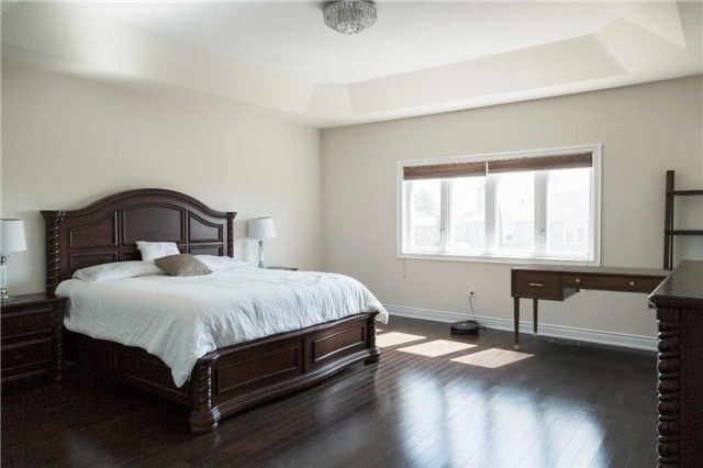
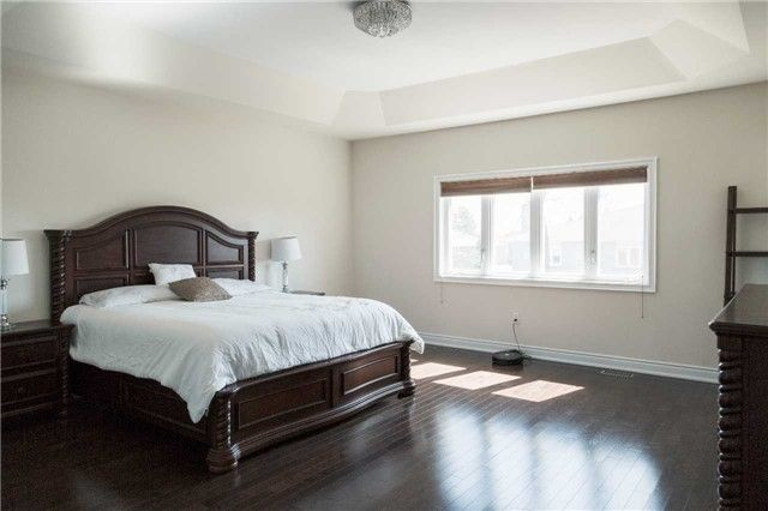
- desk [510,263,671,350]
